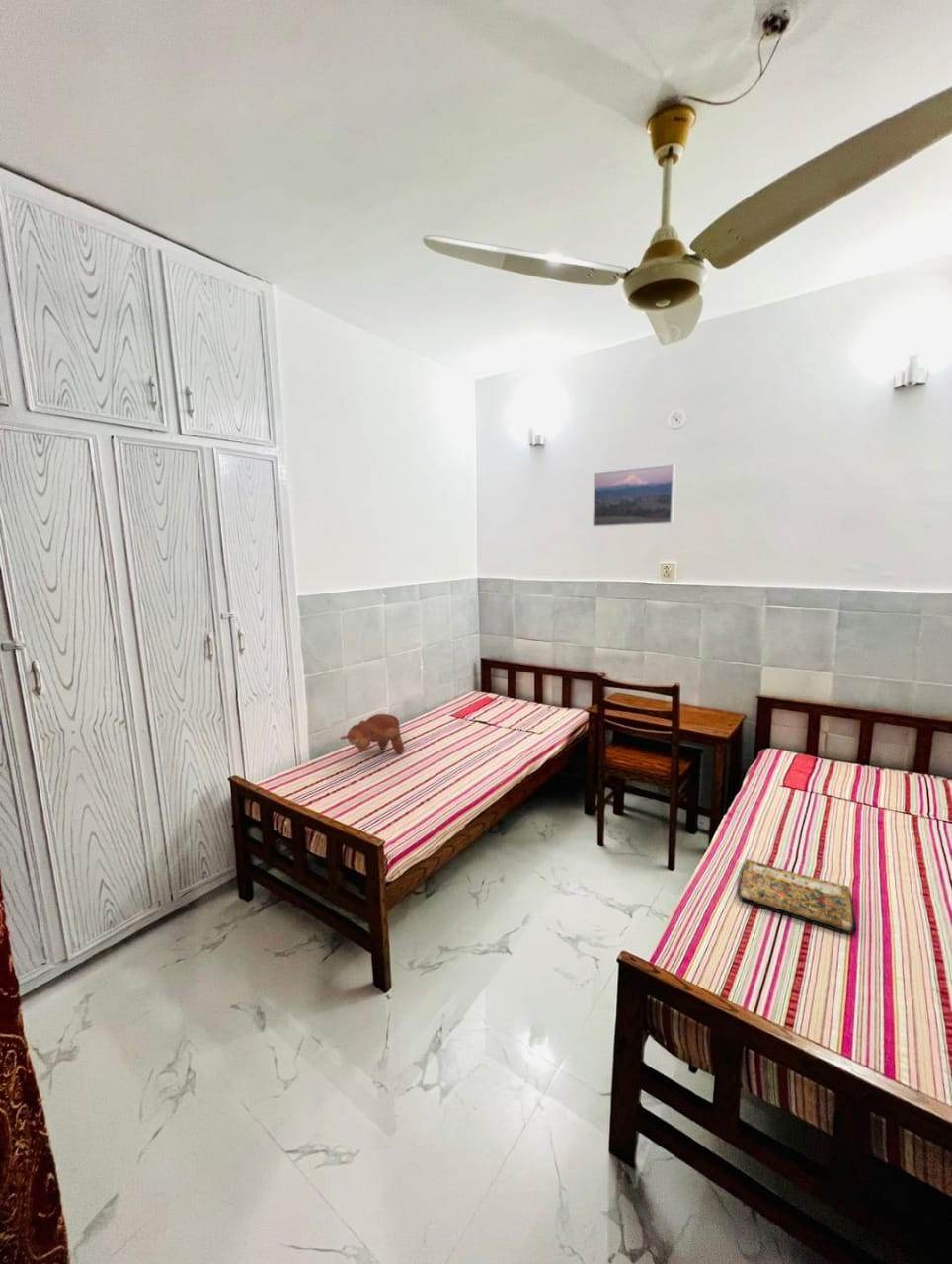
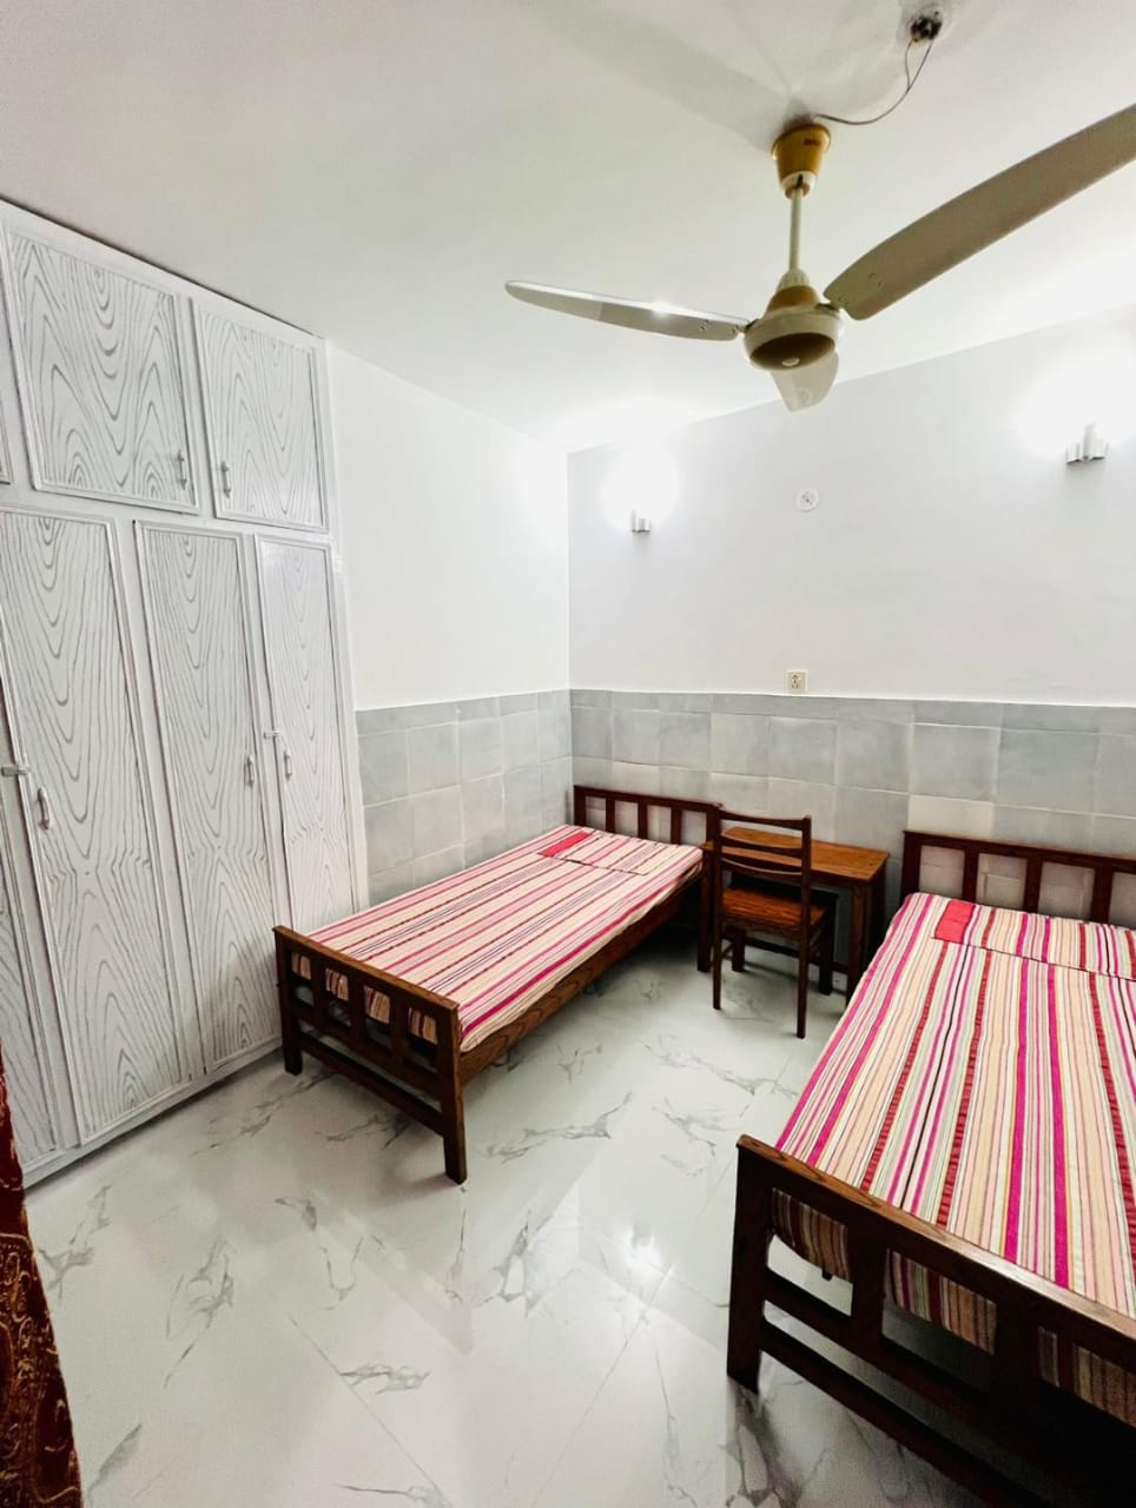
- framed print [592,463,676,528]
- book [736,858,857,935]
- toy [339,713,405,754]
